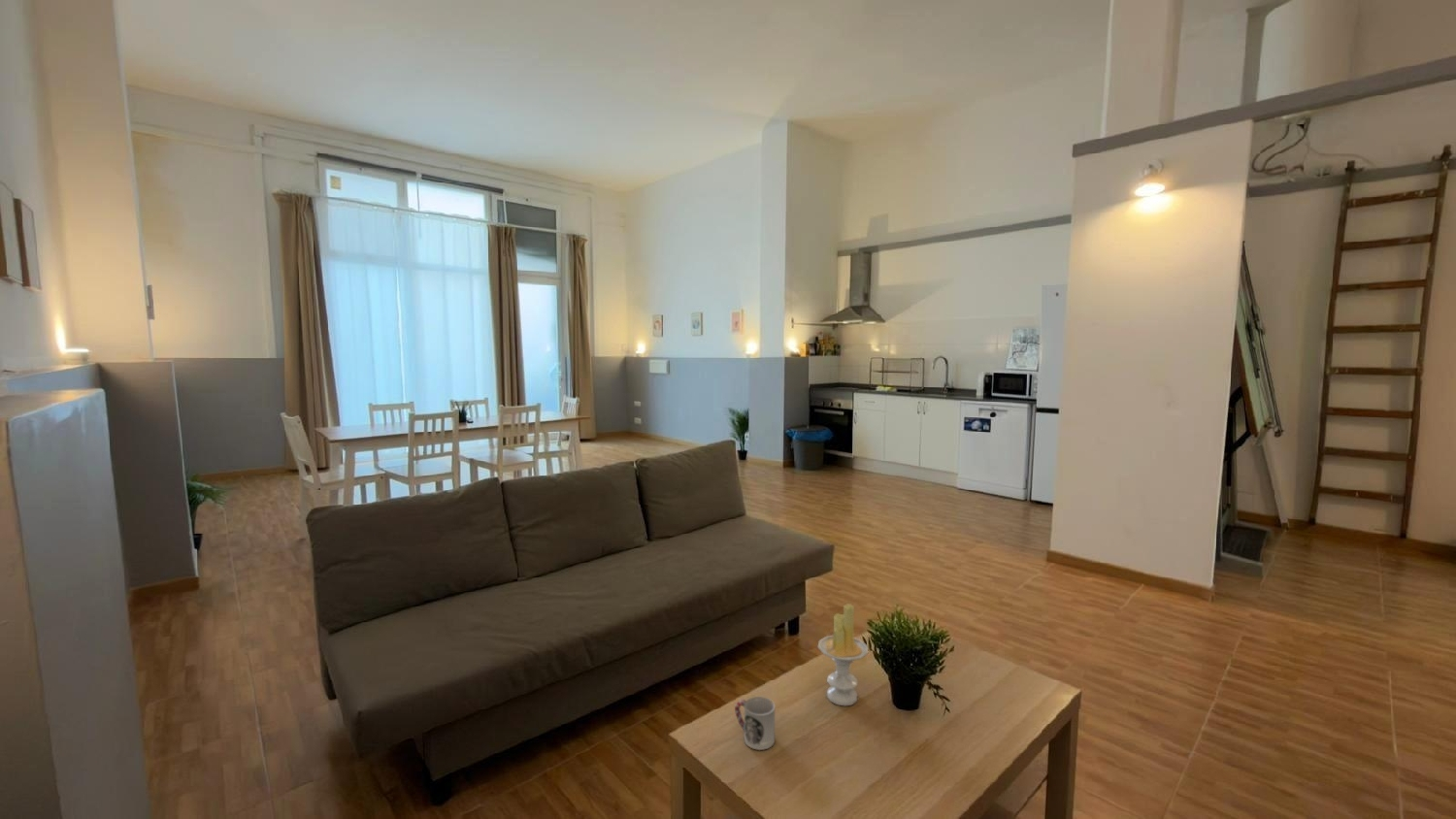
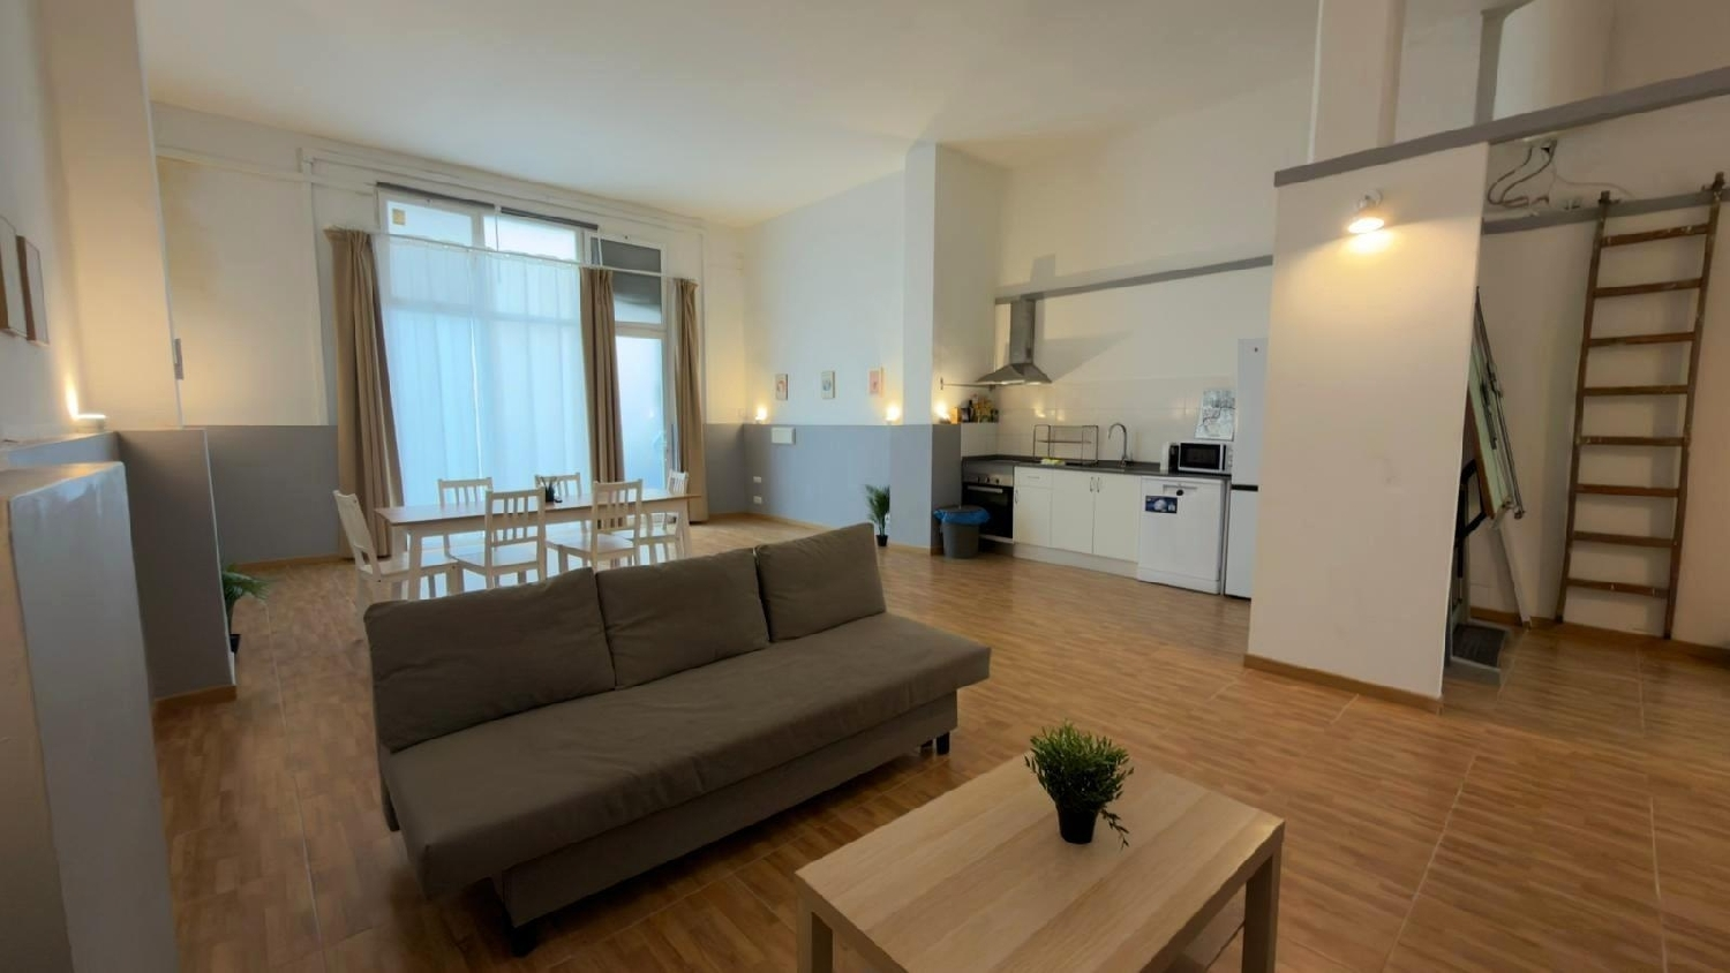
- candle [817,603,869,706]
- cup [734,696,776,751]
